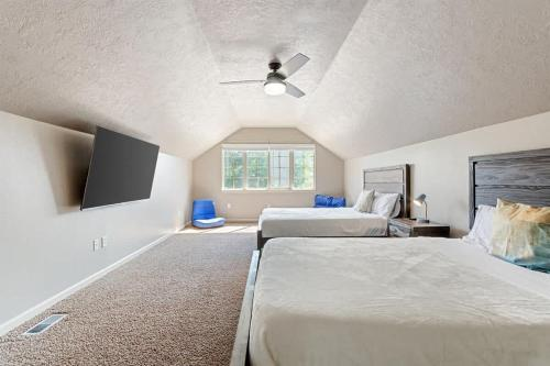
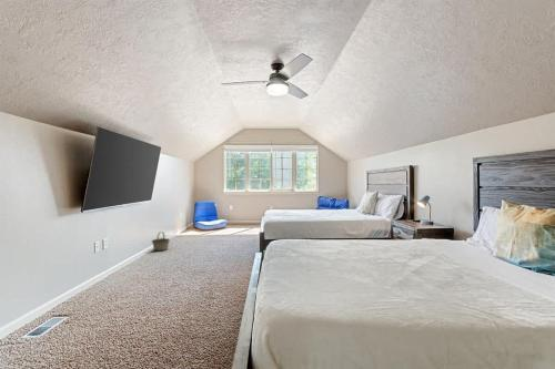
+ basket [151,230,171,253]
